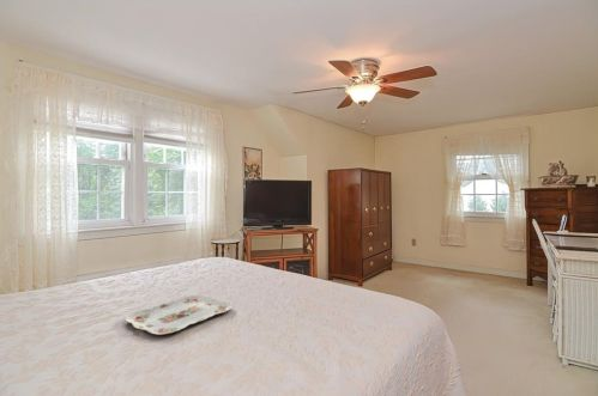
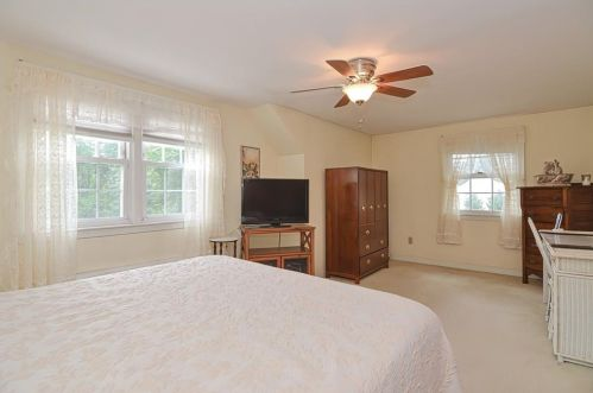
- serving tray [125,294,232,336]
